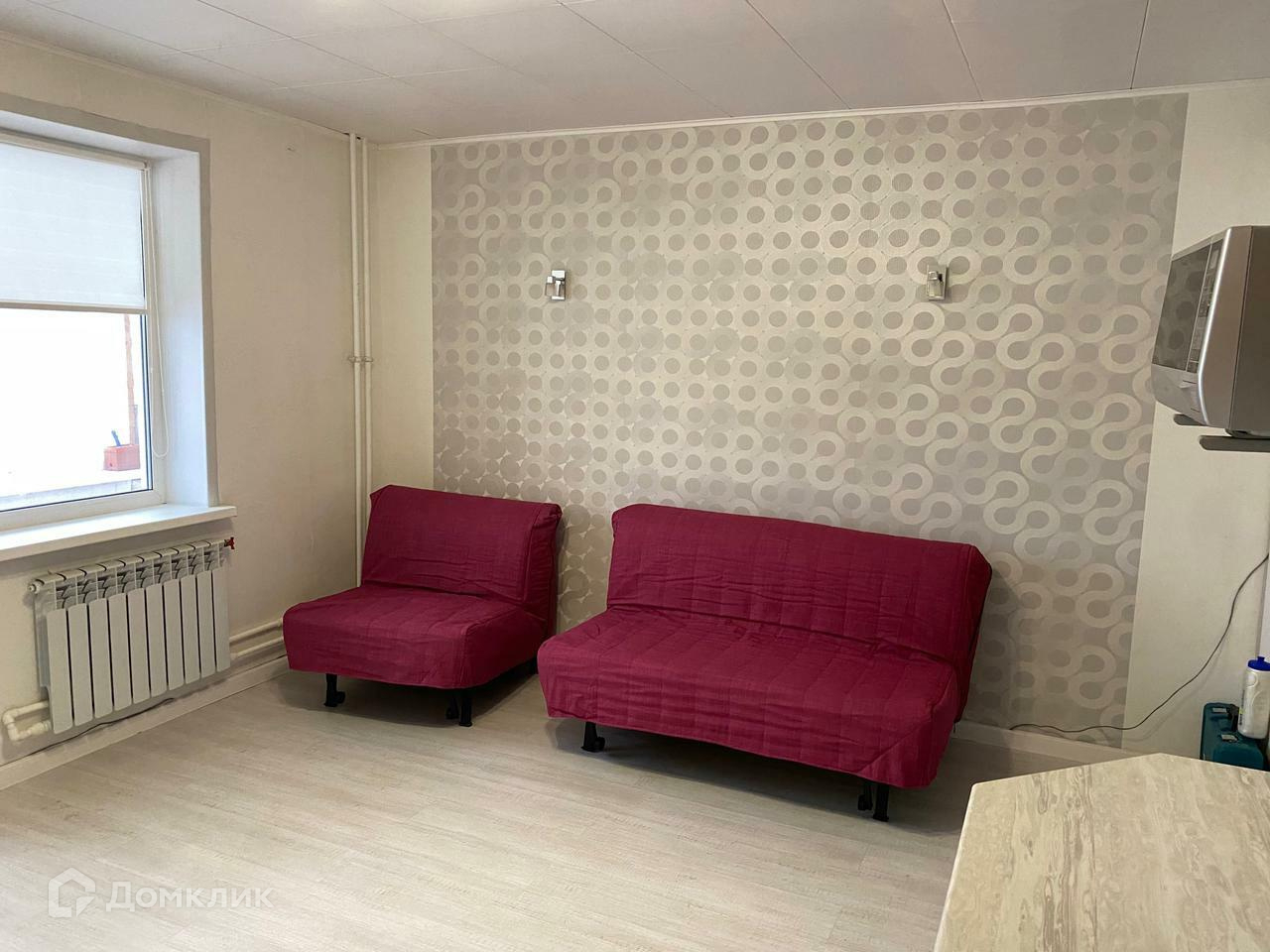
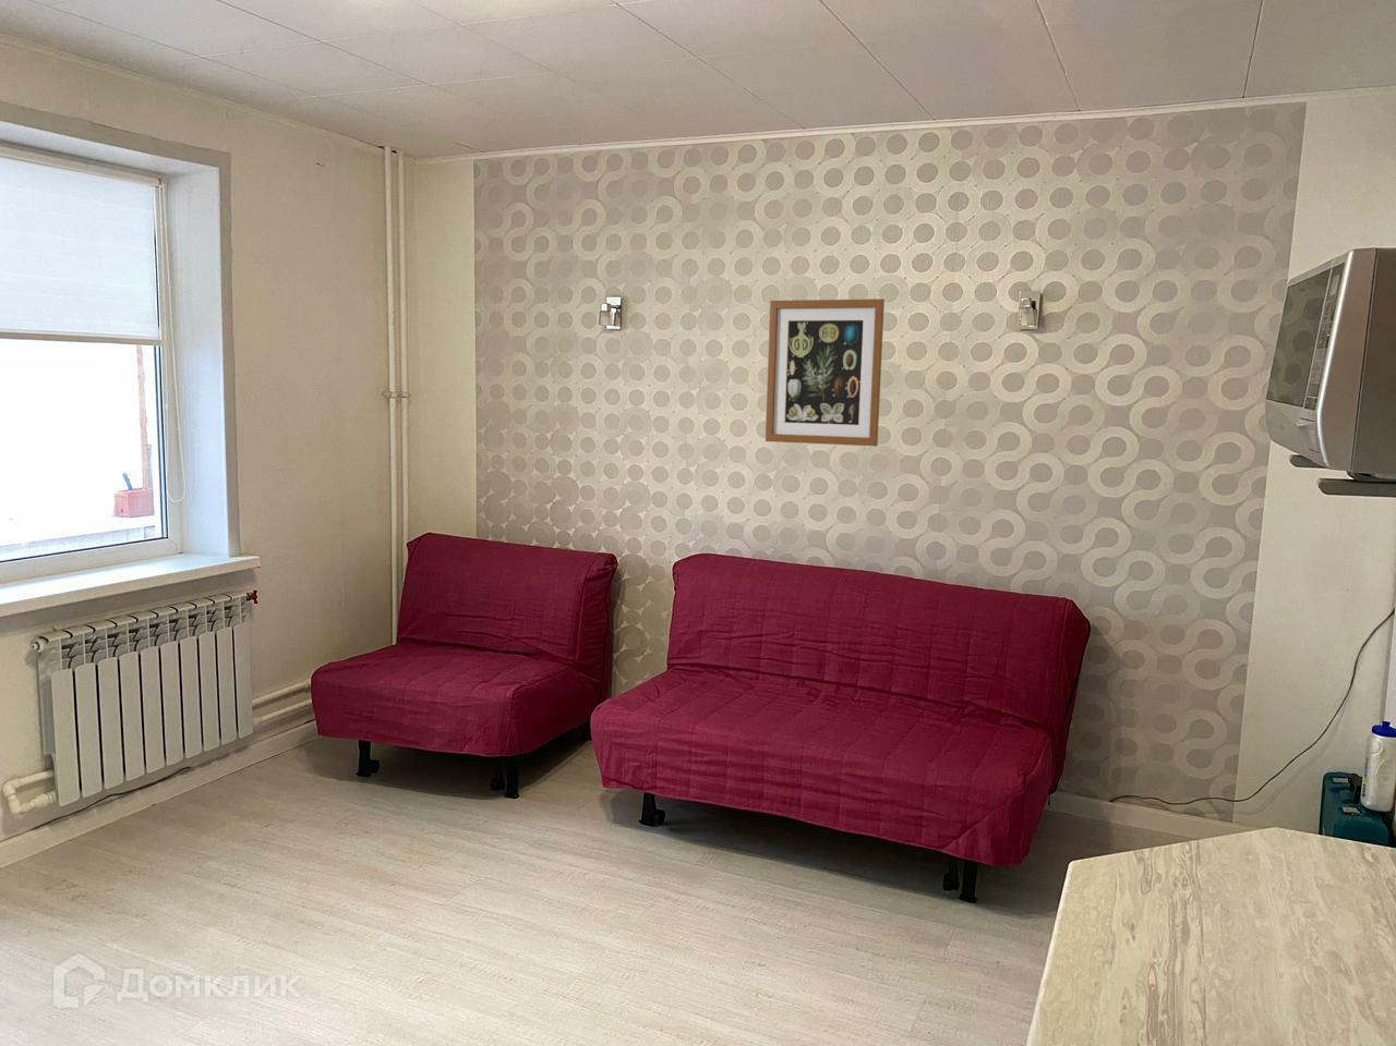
+ wall art [765,298,886,447]
